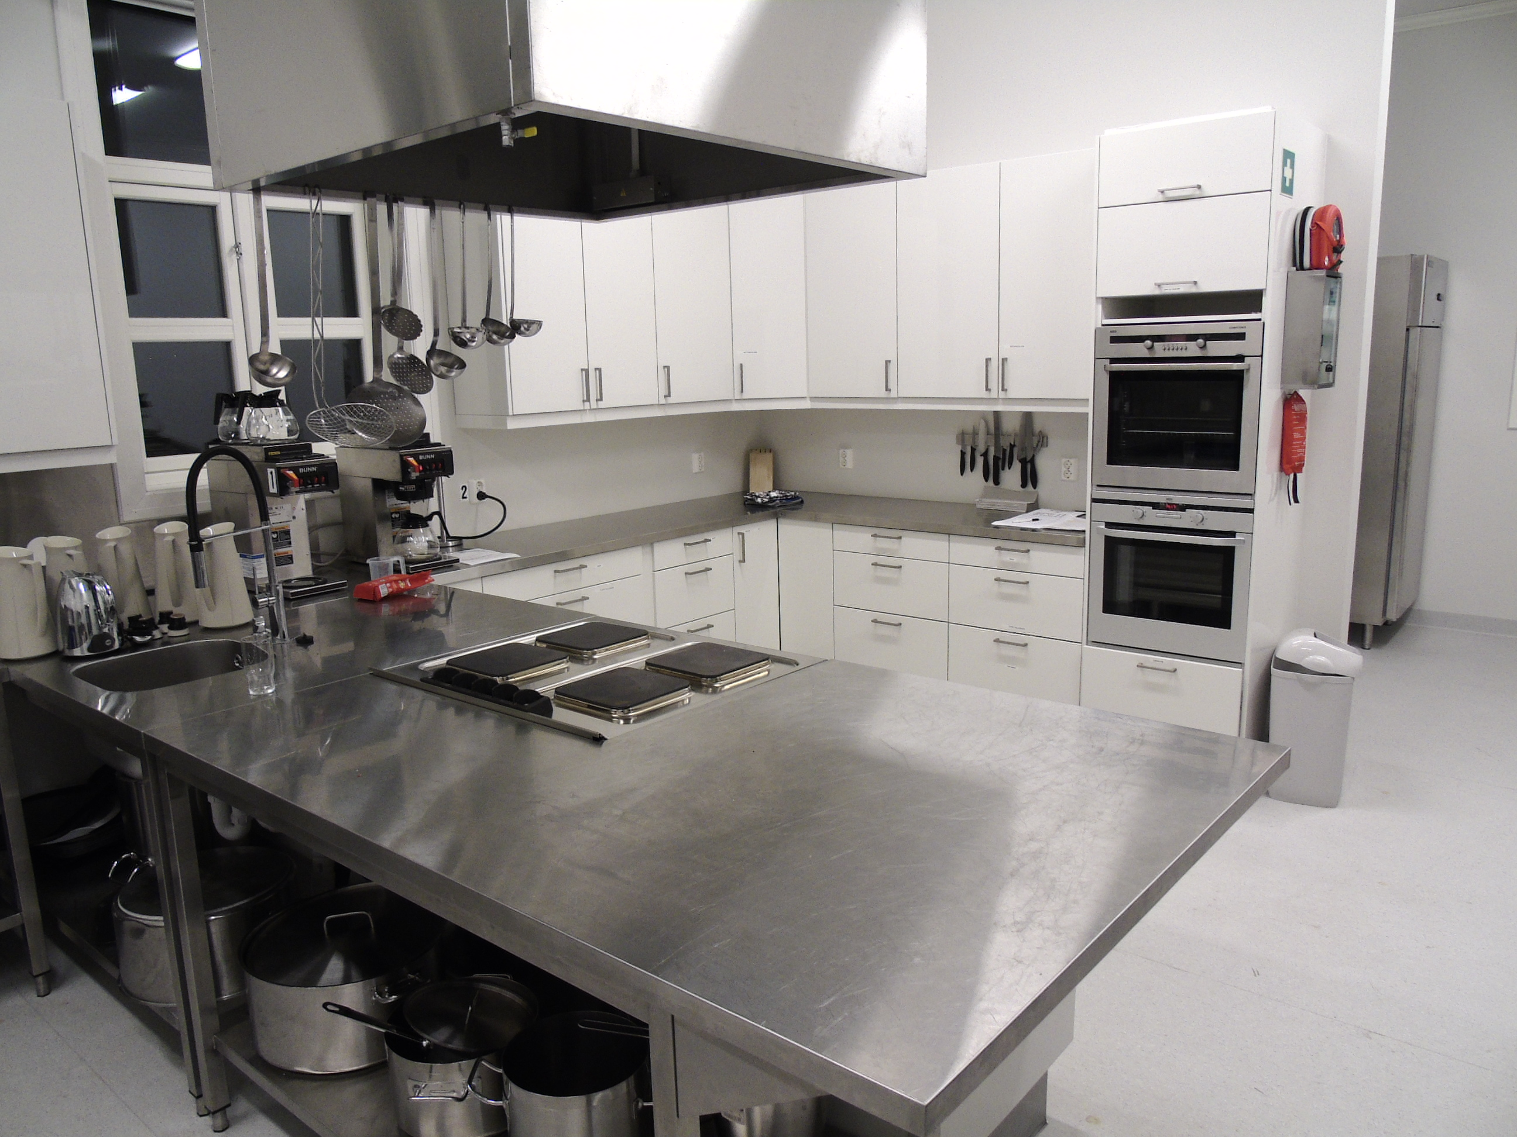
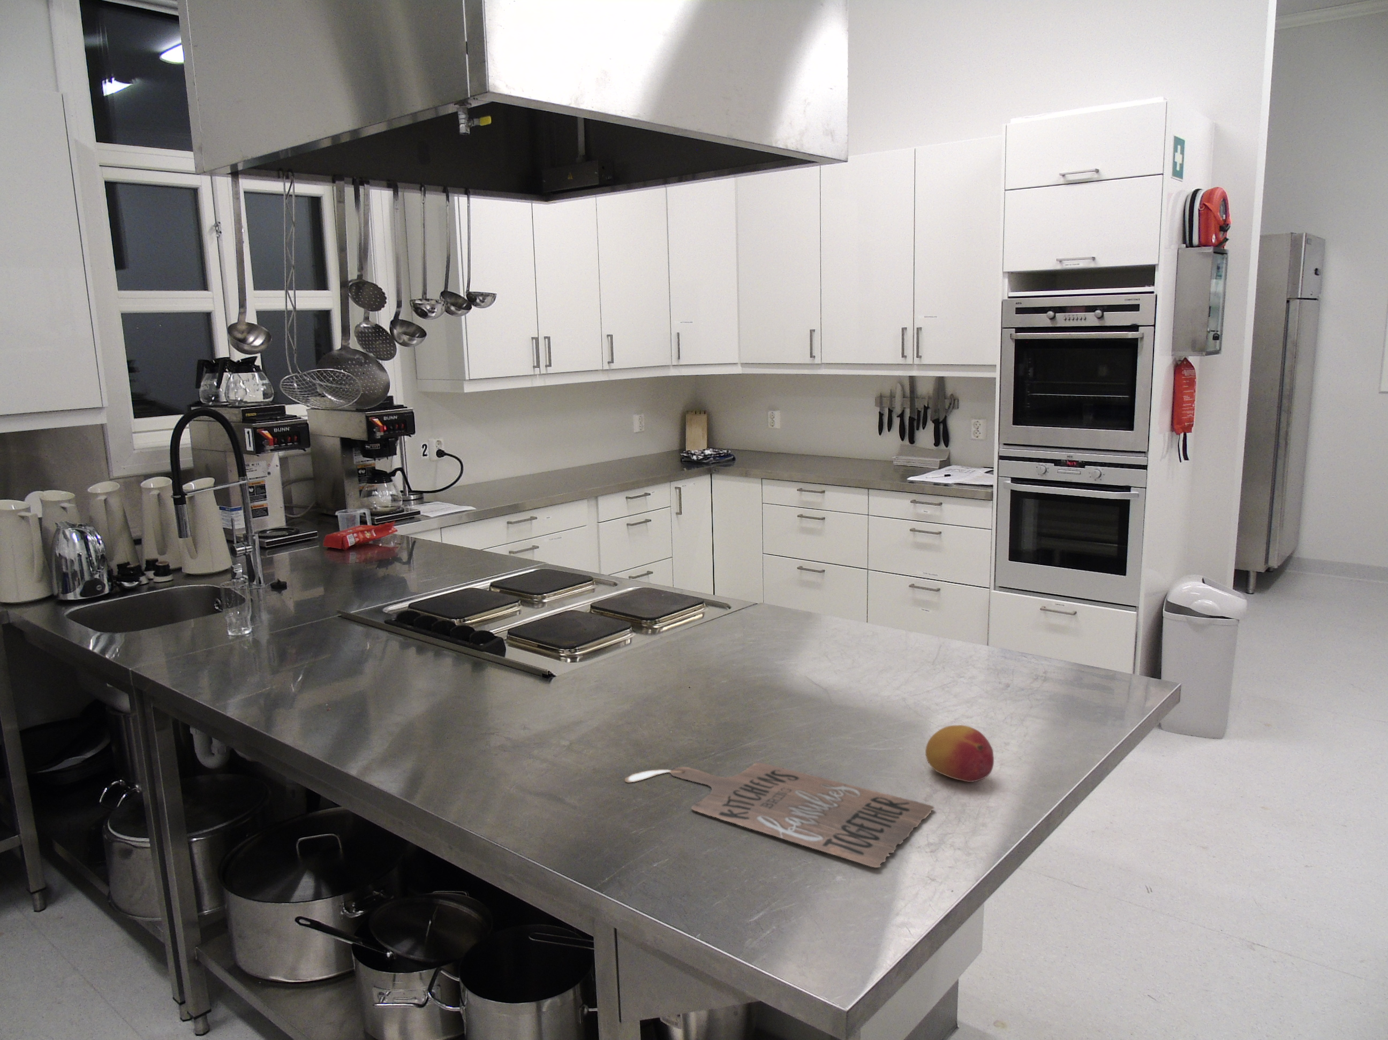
+ home sign [624,763,936,868]
+ fruit [925,724,995,782]
